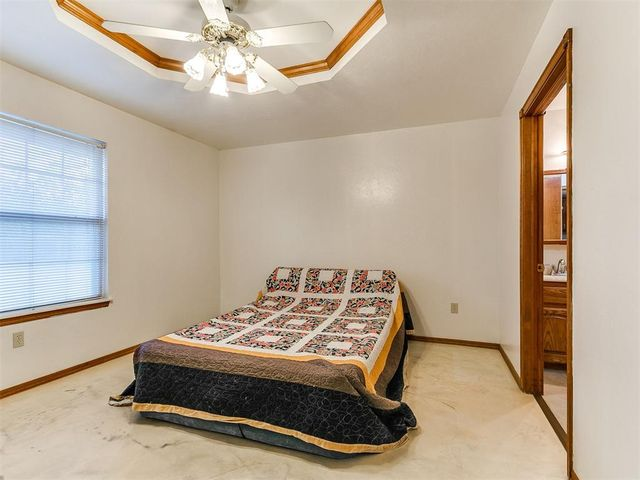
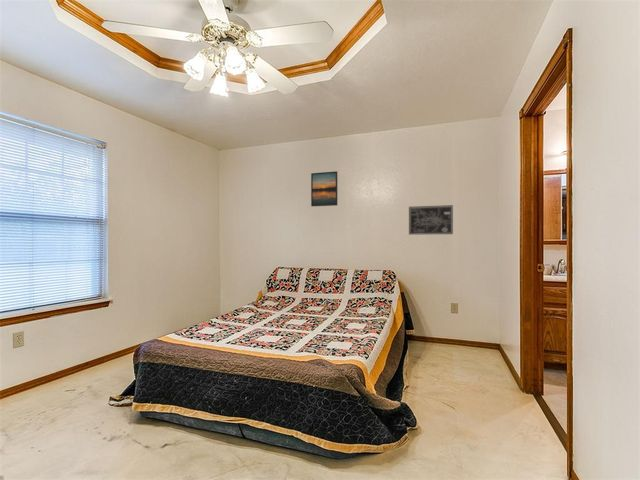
+ wall art [408,204,454,236]
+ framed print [310,170,338,207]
